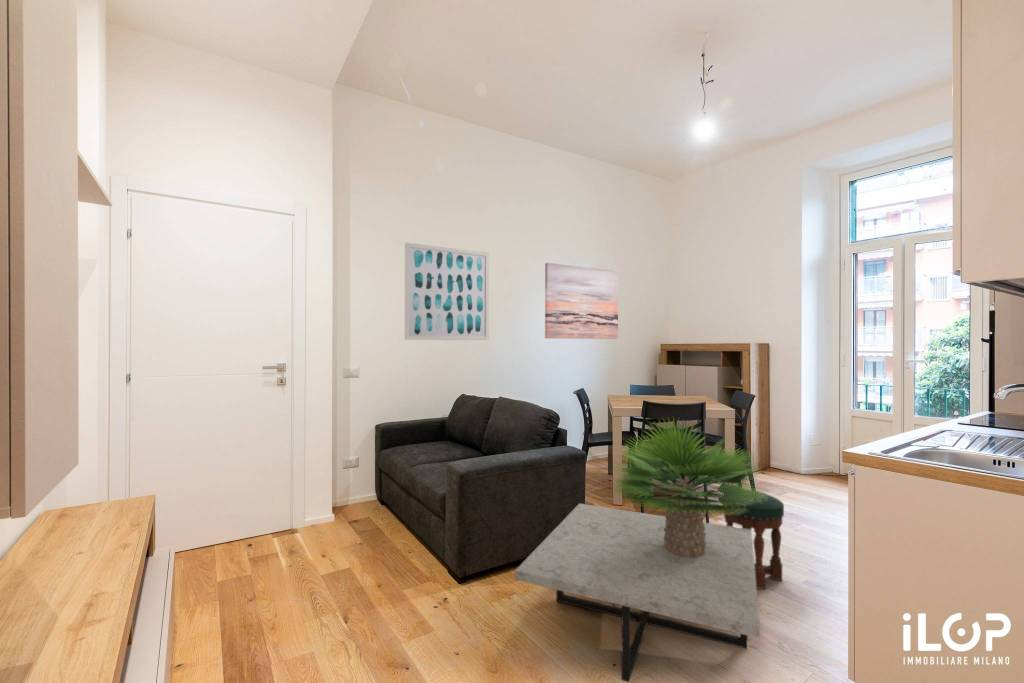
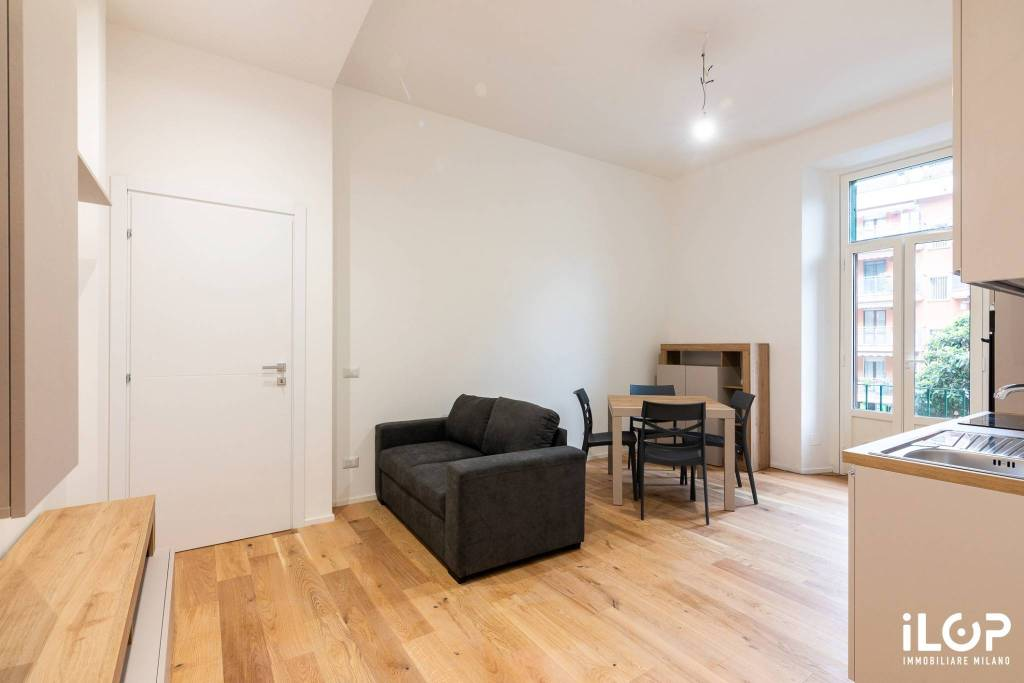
- coffee table [514,502,761,683]
- potted plant [610,417,769,558]
- wall art [404,242,490,341]
- wall art [544,262,619,340]
- stool [723,491,785,590]
